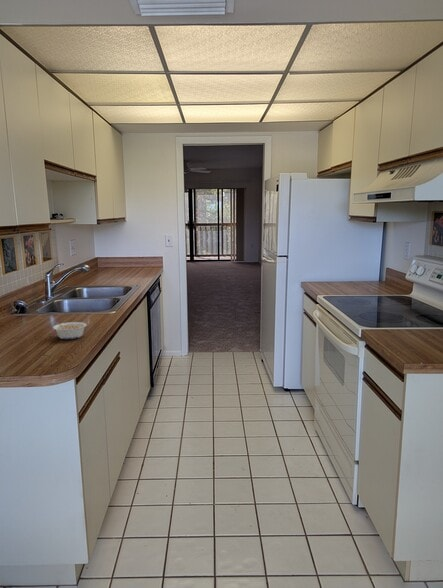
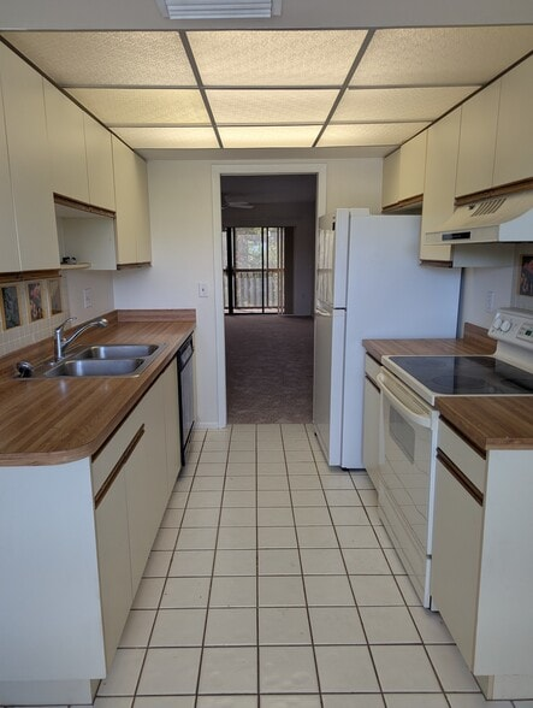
- legume [52,320,88,340]
